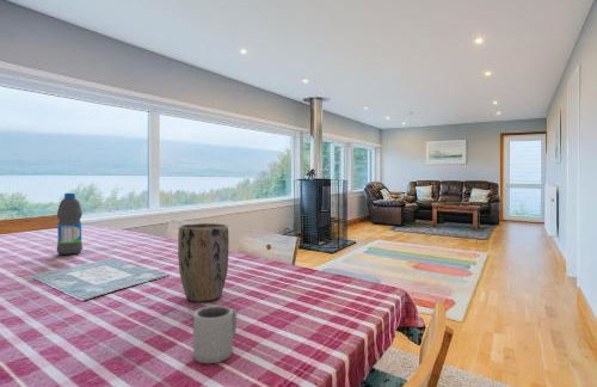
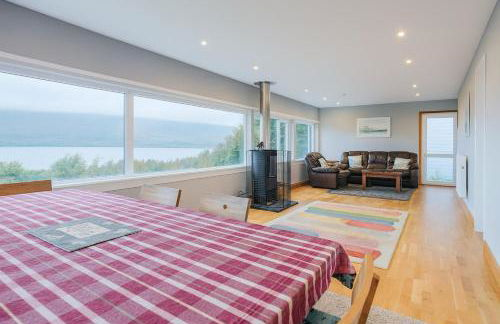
- water bottle [56,192,84,256]
- cup [192,305,238,364]
- plant pot [177,222,230,302]
